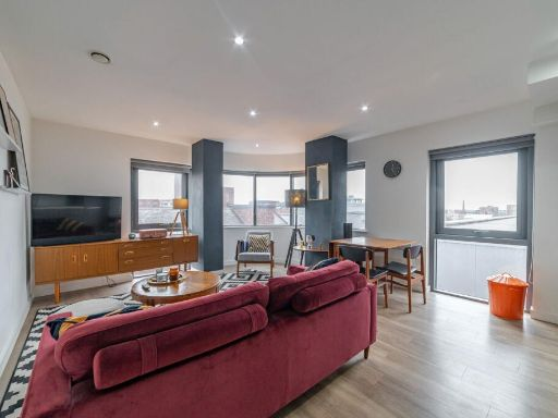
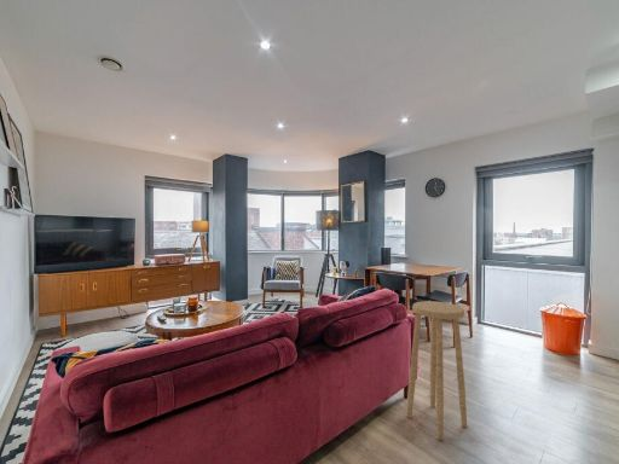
+ stool [405,300,468,441]
